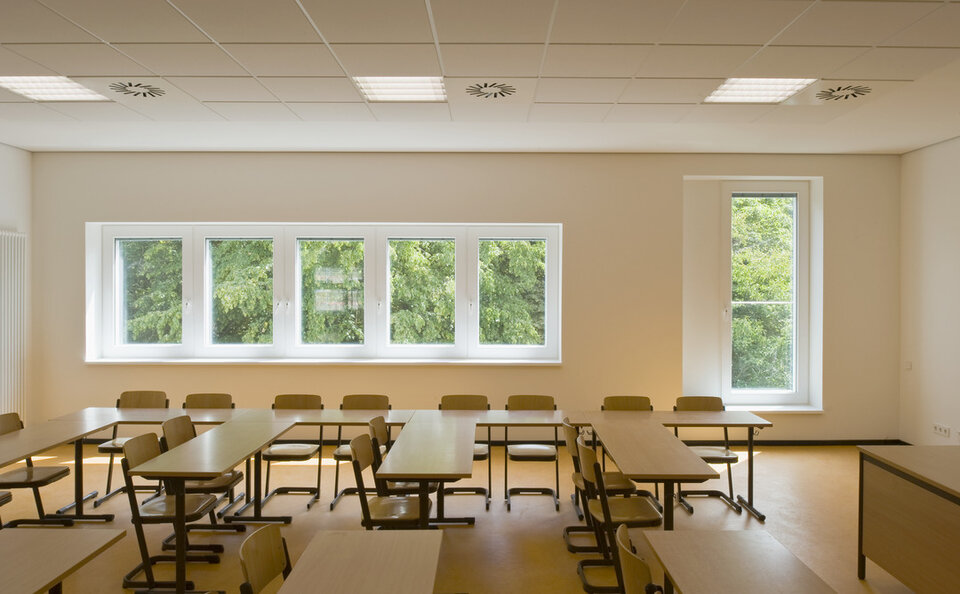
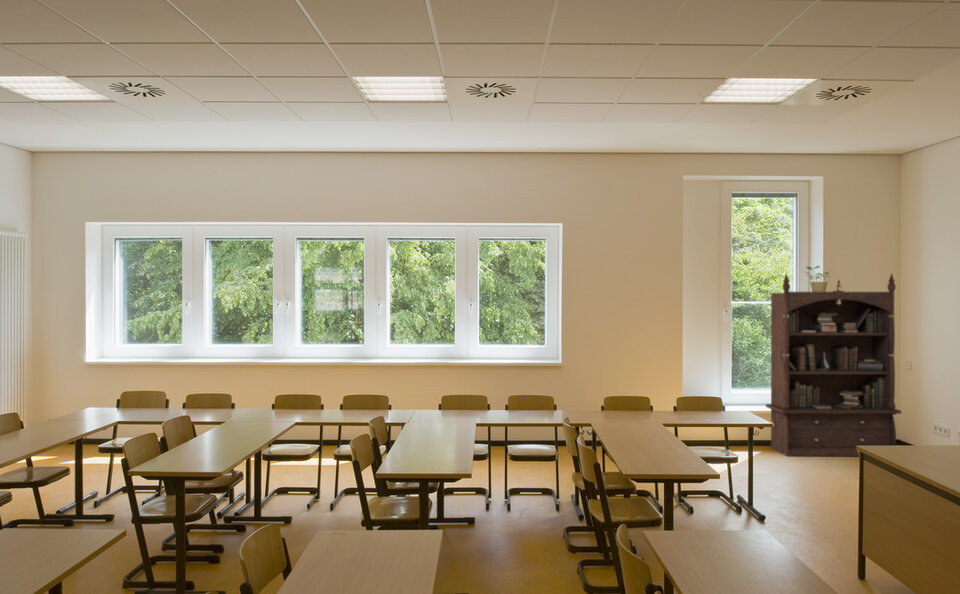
+ potted plant [805,265,832,292]
+ bookcase [765,272,902,457]
